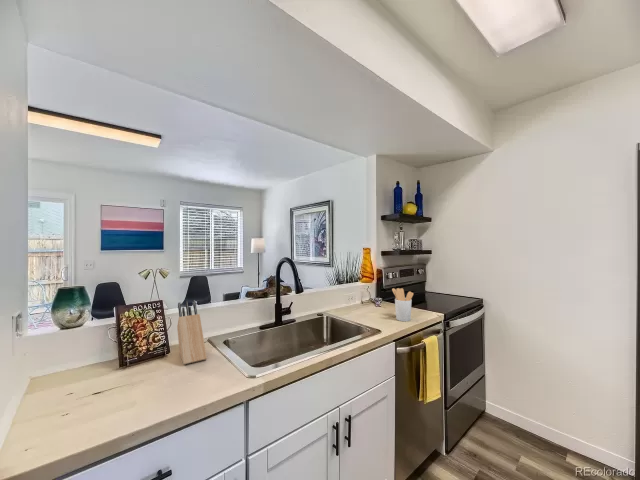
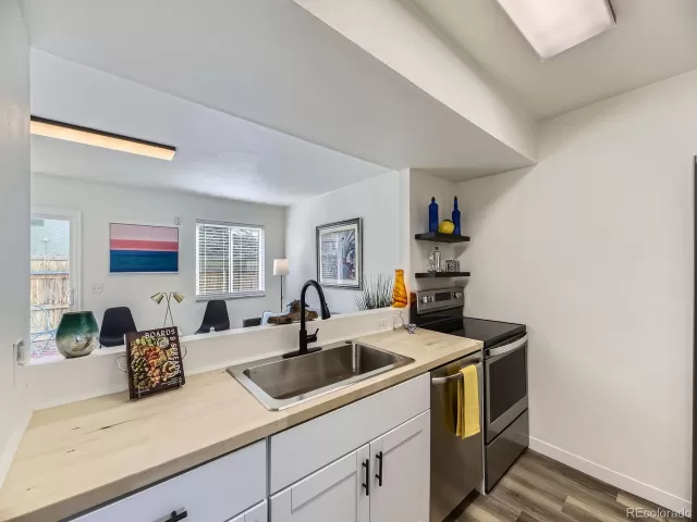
- utensil holder [391,287,414,322]
- knife block [176,299,208,366]
